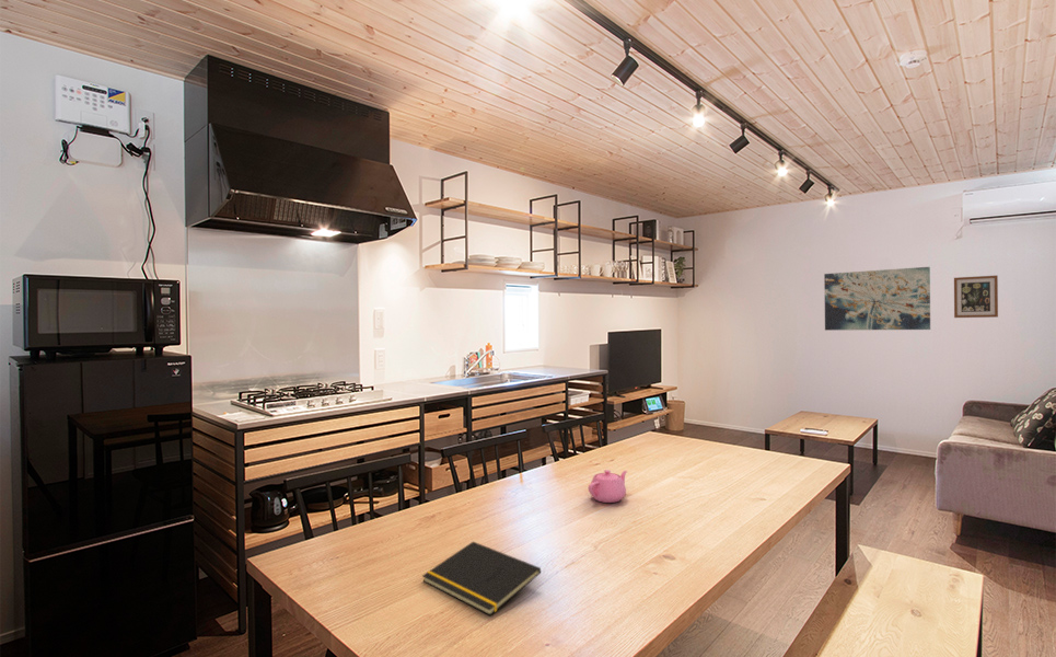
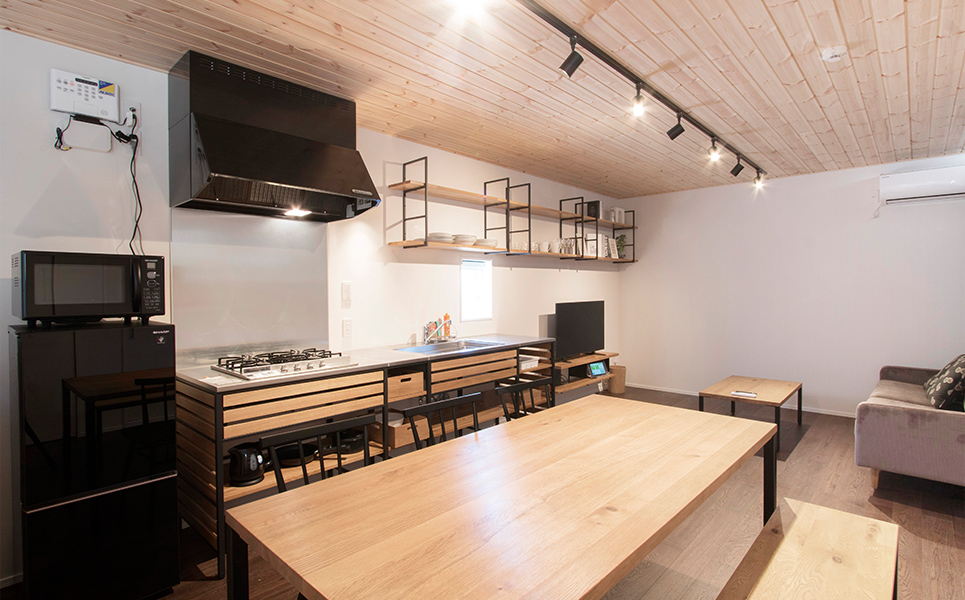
- wall art [953,275,999,319]
- teapot [588,469,628,504]
- wall art [823,266,931,332]
- notepad [421,541,542,616]
